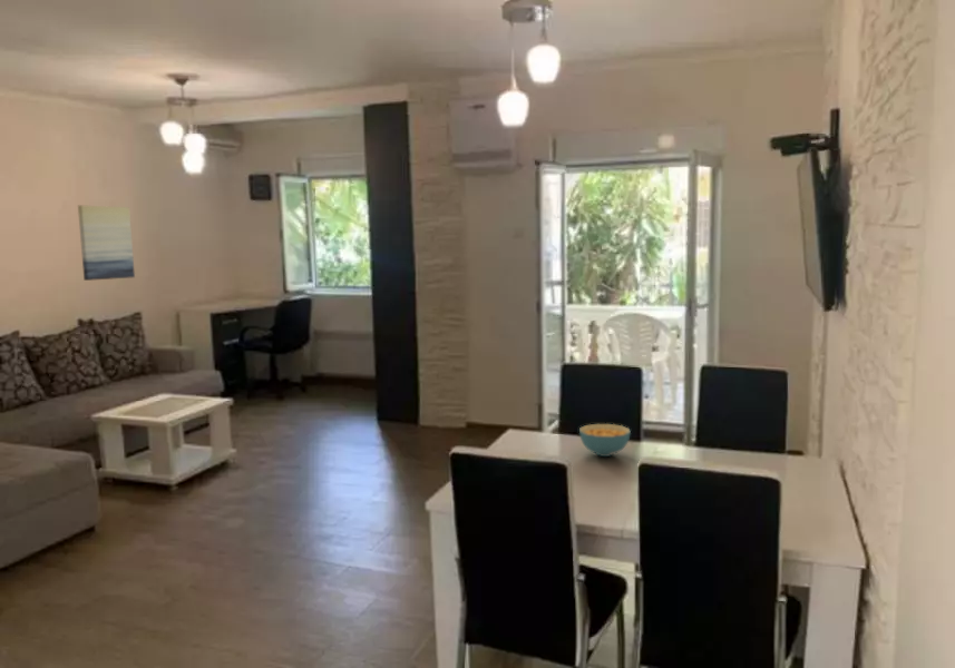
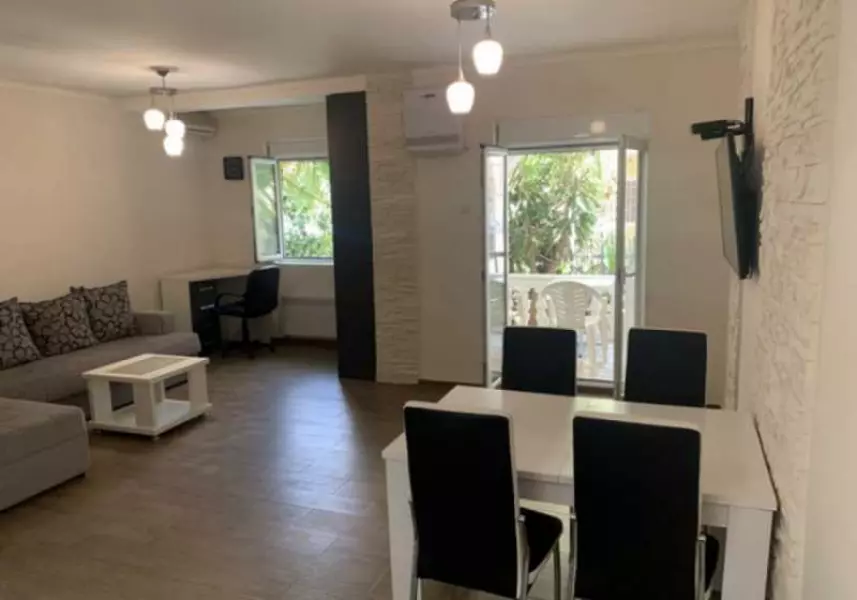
- cereal bowl [578,423,632,458]
- wall art [77,204,136,282]
